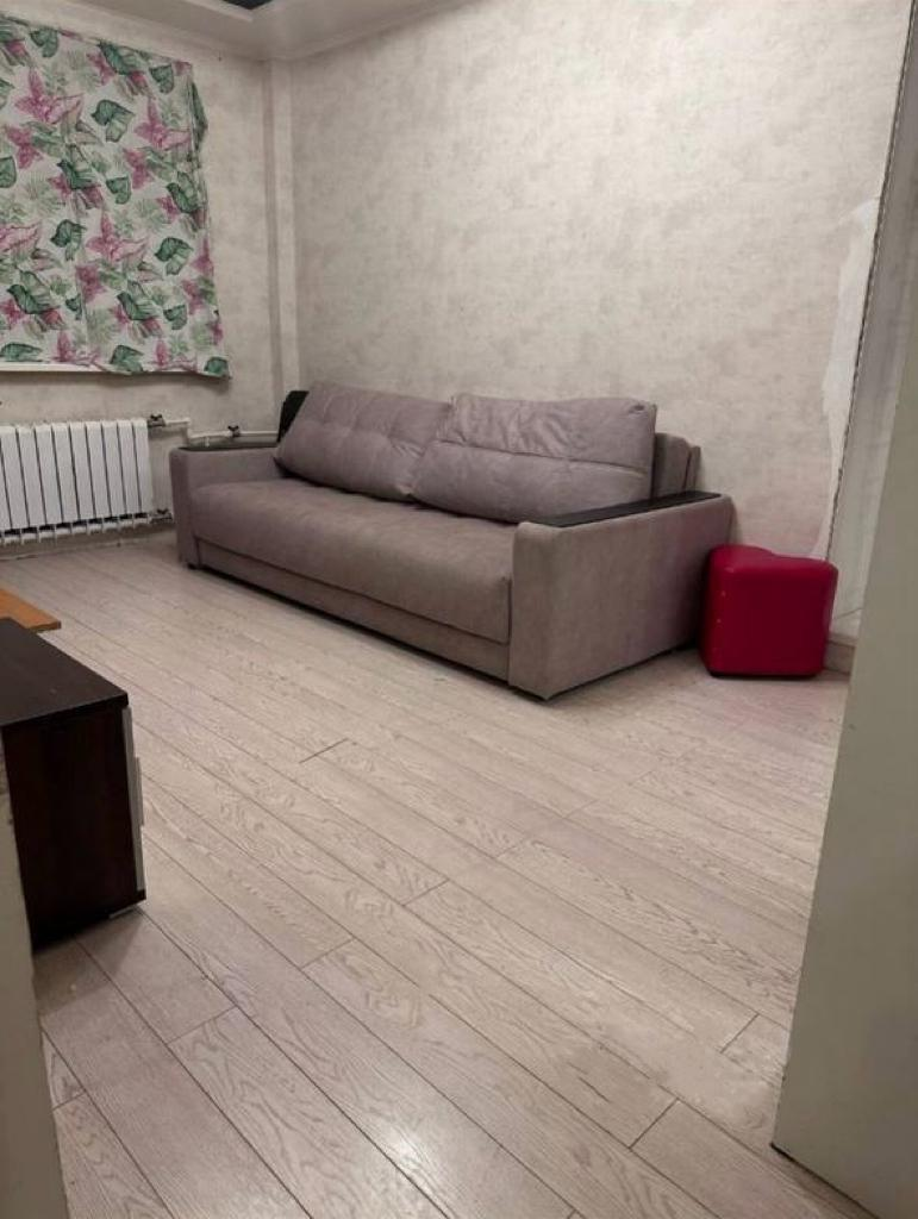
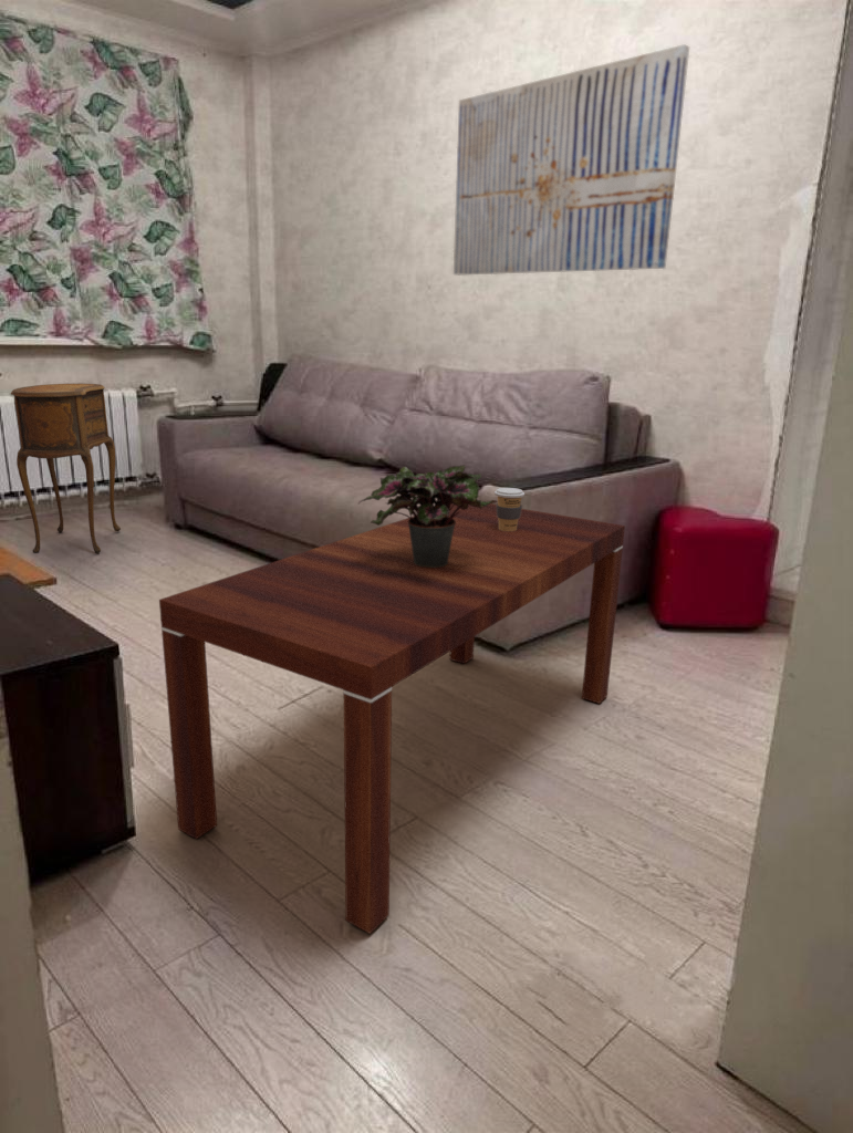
+ potted plant [357,462,498,568]
+ wall art [452,43,690,276]
+ coffee table [158,503,626,935]
+ coffee cup [493,487,526,531]
+ side table [10,383,122,554]
